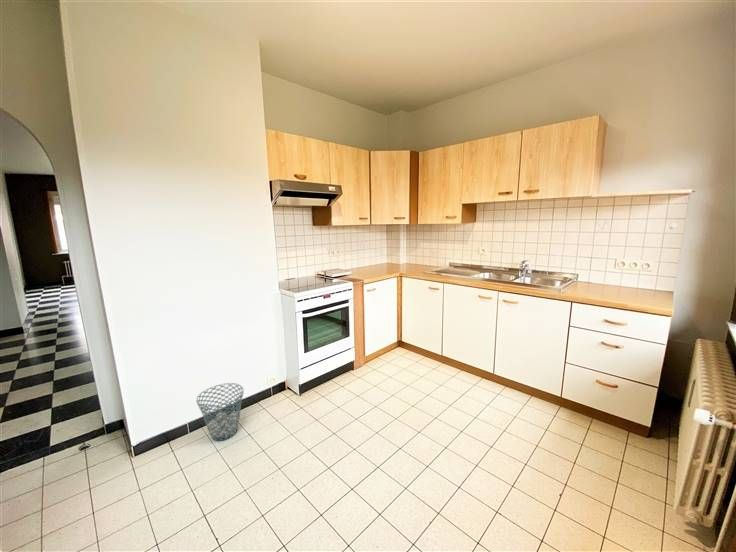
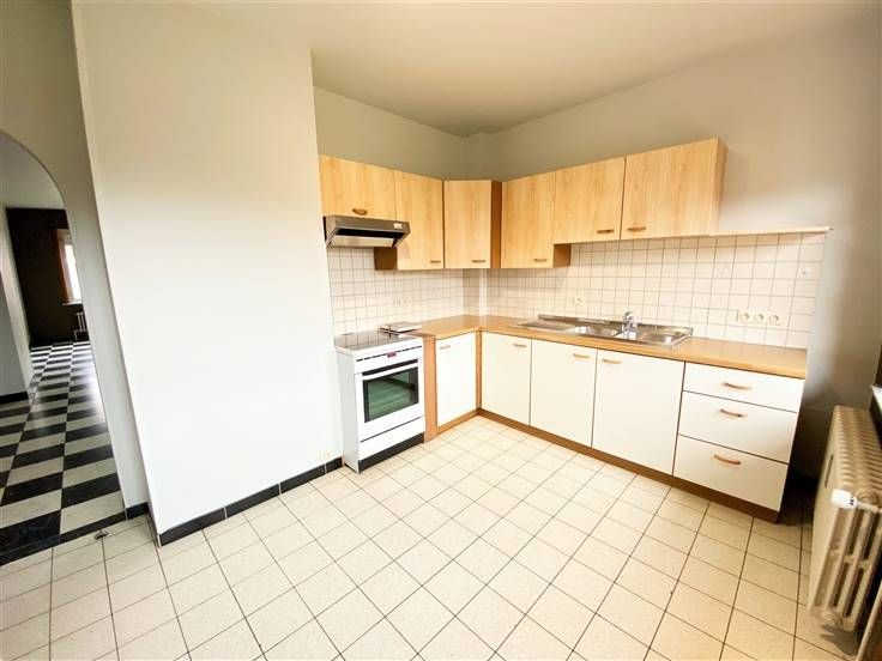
- waste basket [195,382,245,442]
